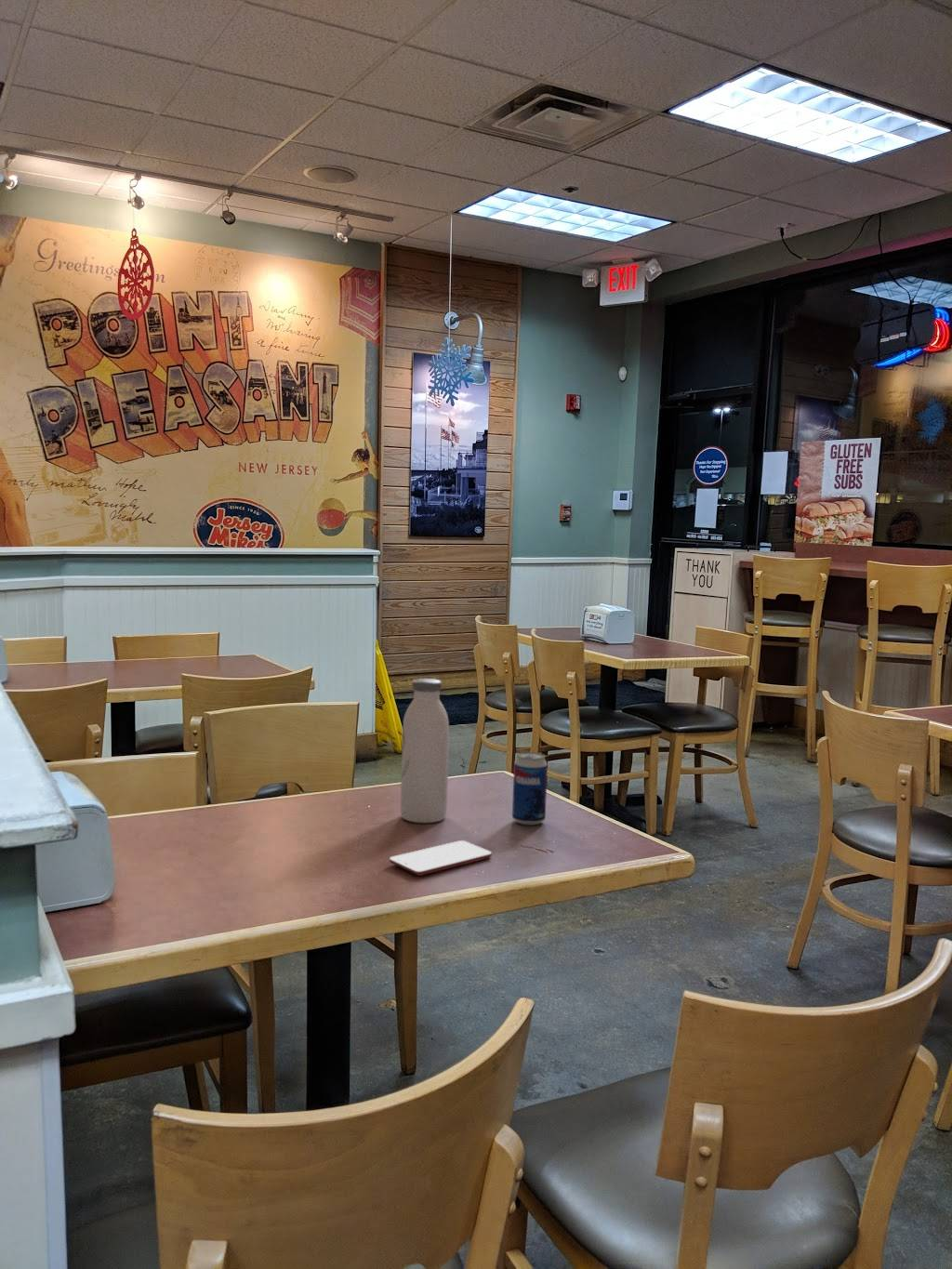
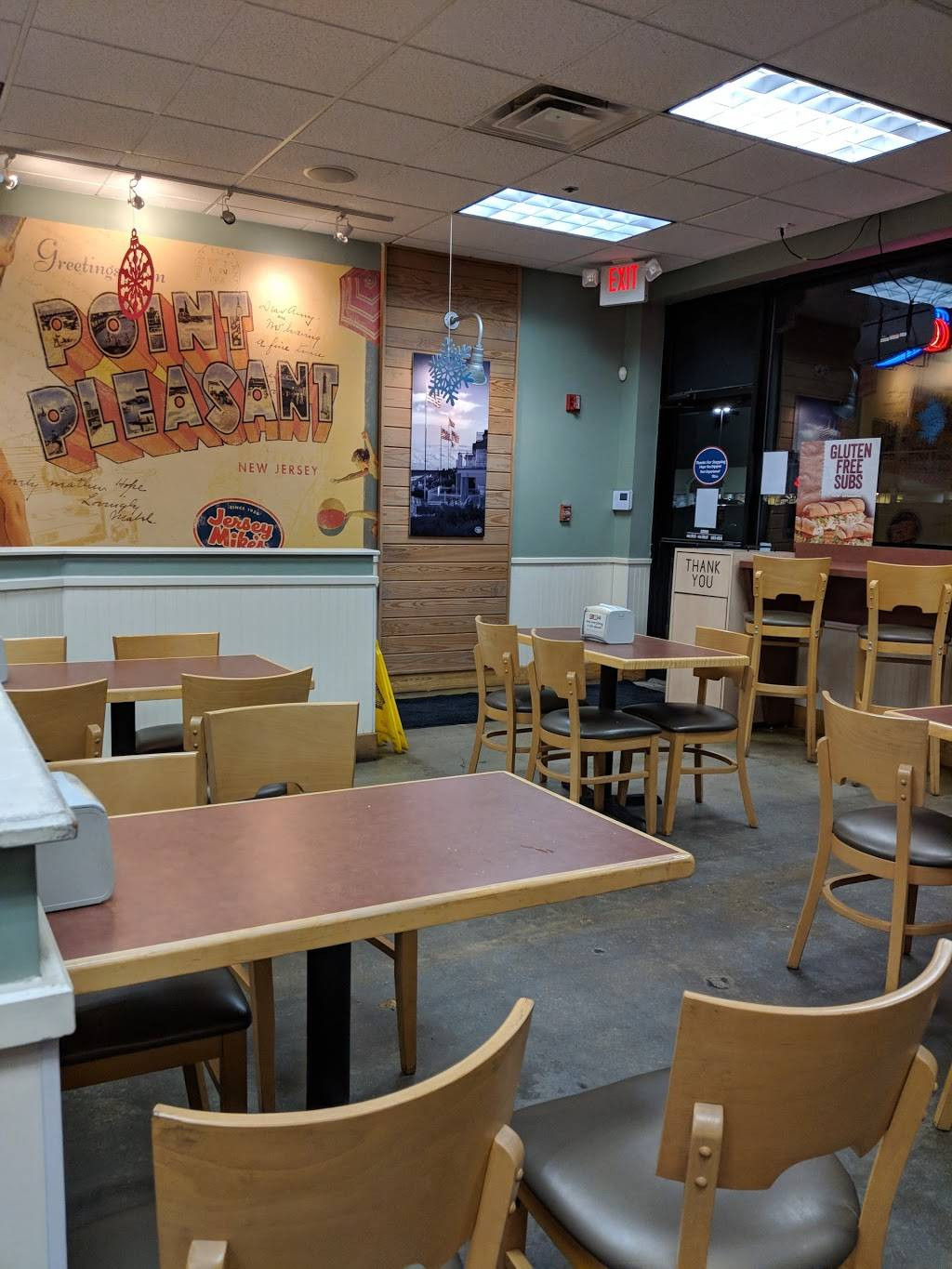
- water bottle [400,678,450,824]
- smartphone [389,839,492,877]
- beverage can [511,751,549,826]
